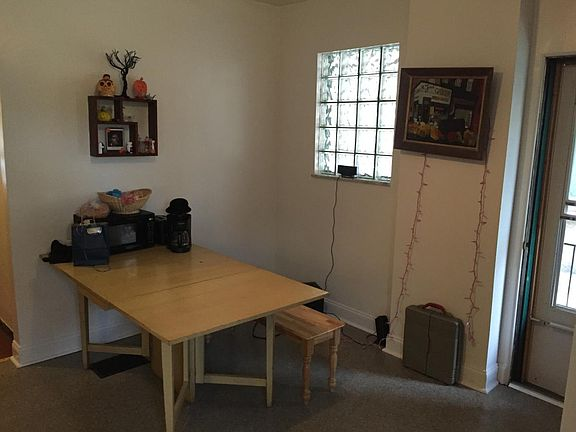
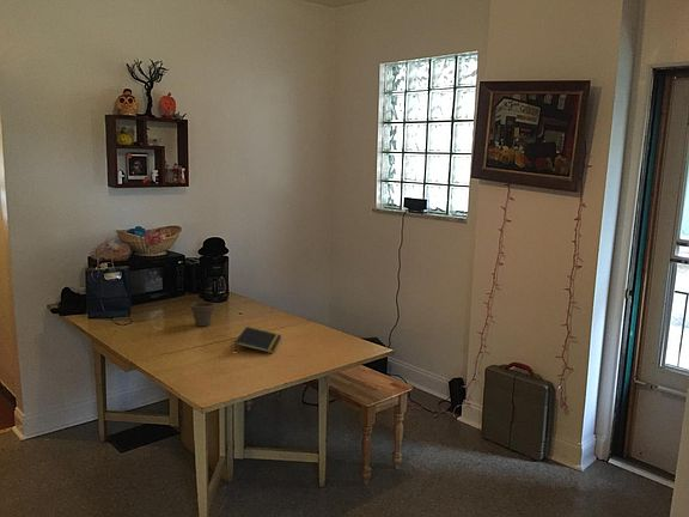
+ flower pot [189,300,217,327]
+ notepad [233,326,282,354]
